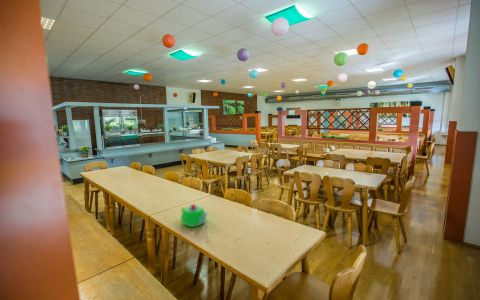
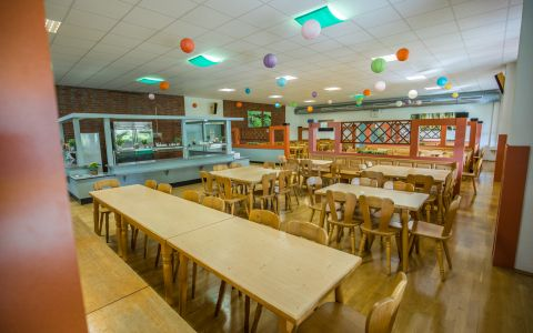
- teapot [180,203,209,228]
